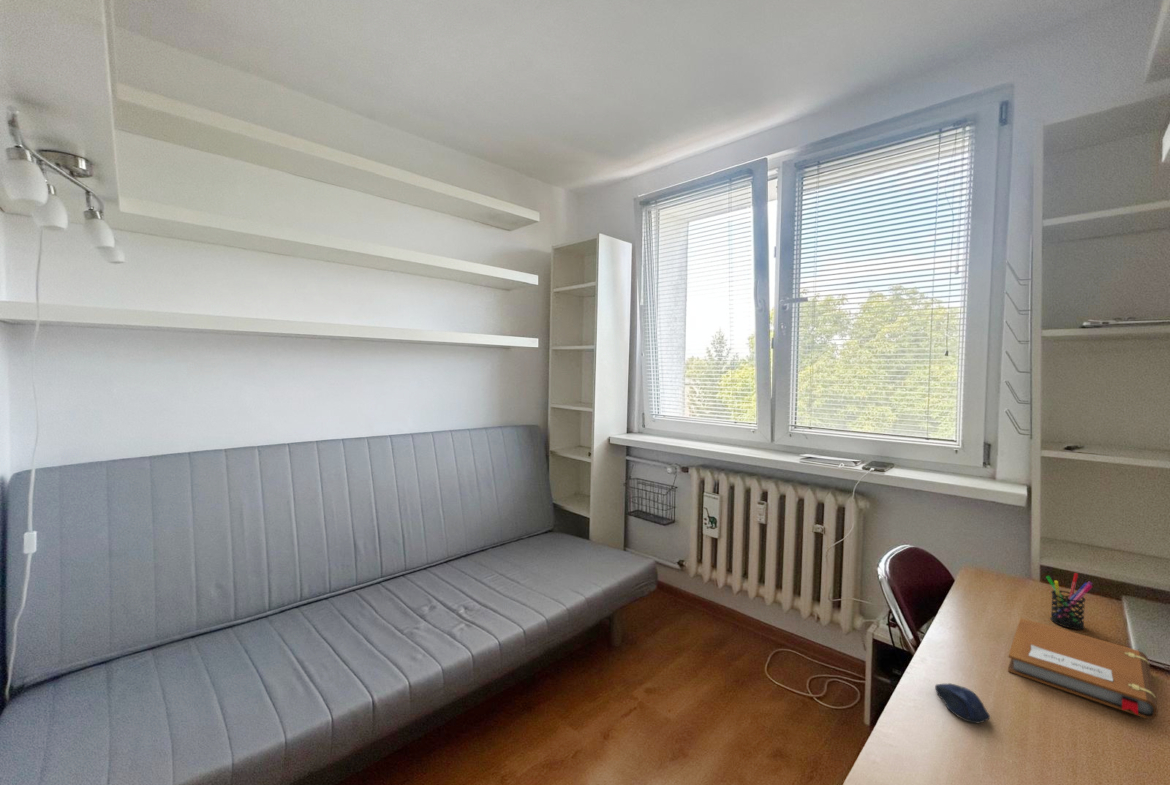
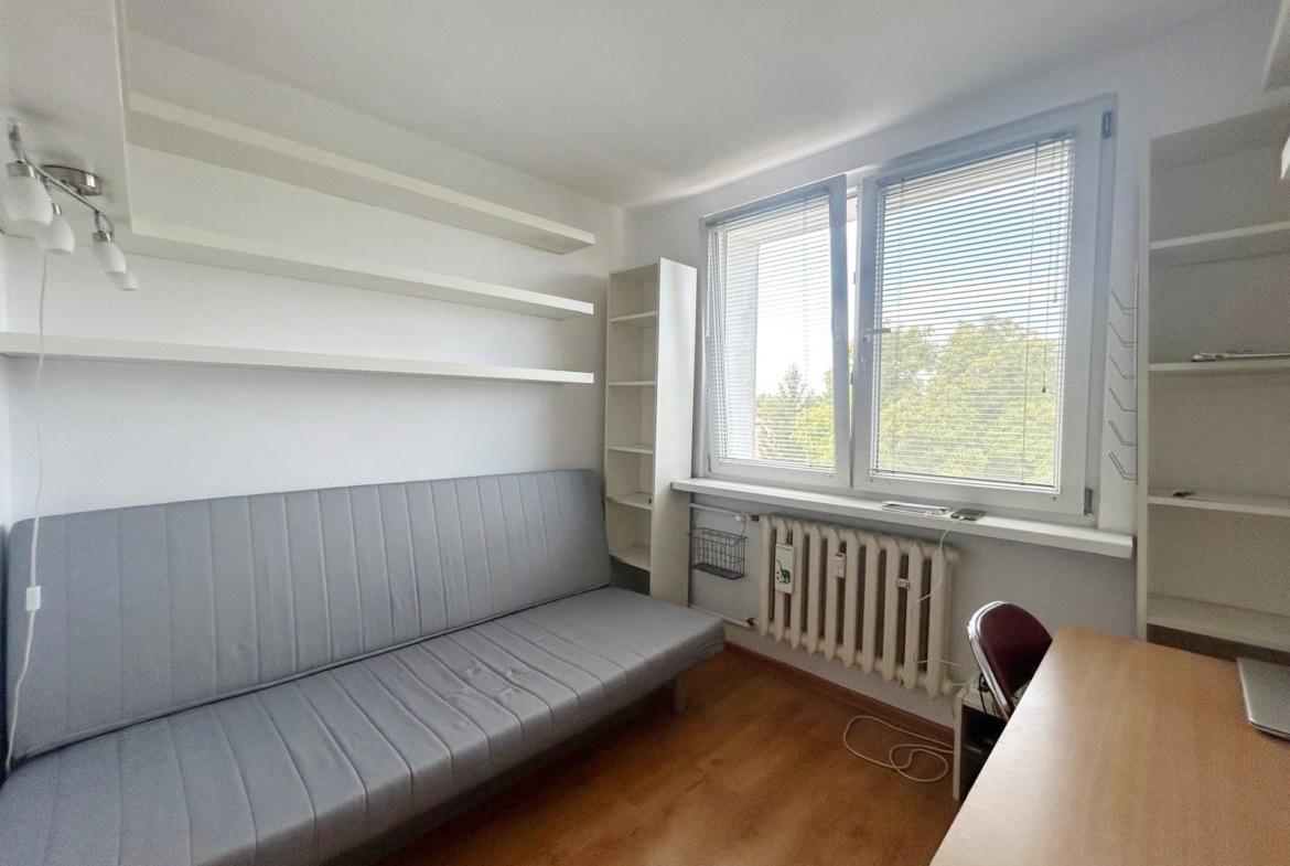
- computer mouse [934,682,991,724]
- pen holder [1045,572,1094,630]
- notebook [1007,617,1159,720]
